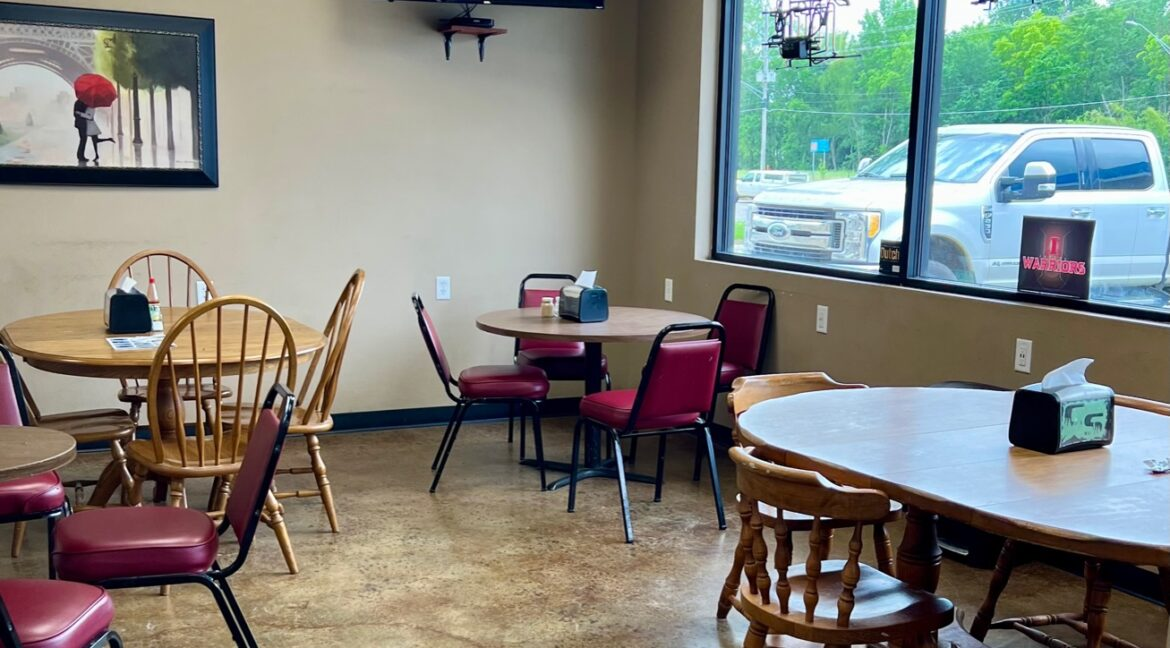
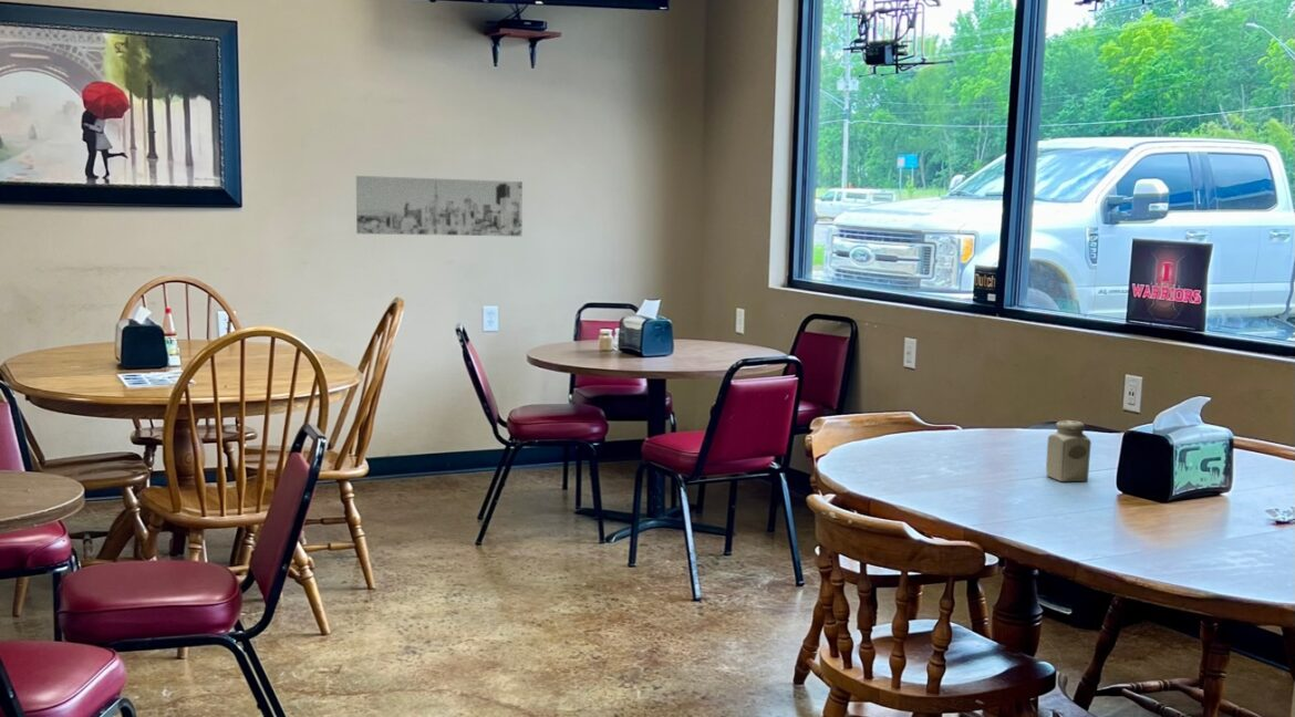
+ wall art [355,175,524,238]
+ salt shaker [1045,419,1092,482]
